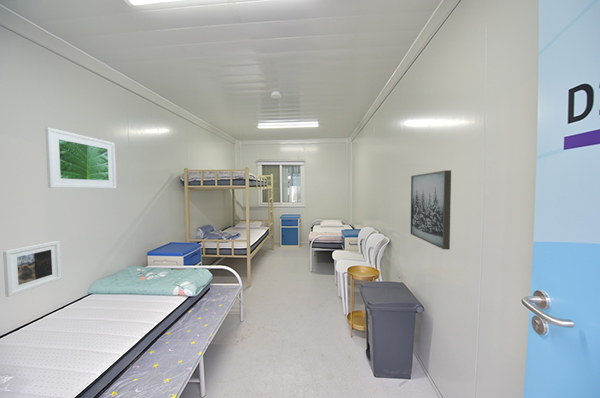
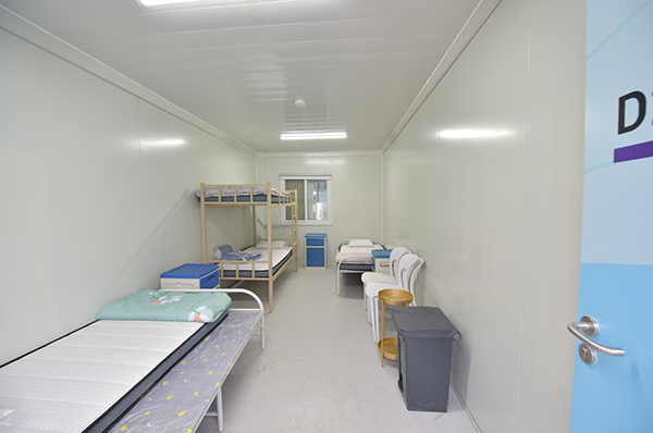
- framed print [2,240,62,298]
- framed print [44,126,117,189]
- wall art [410,169,452,250]
